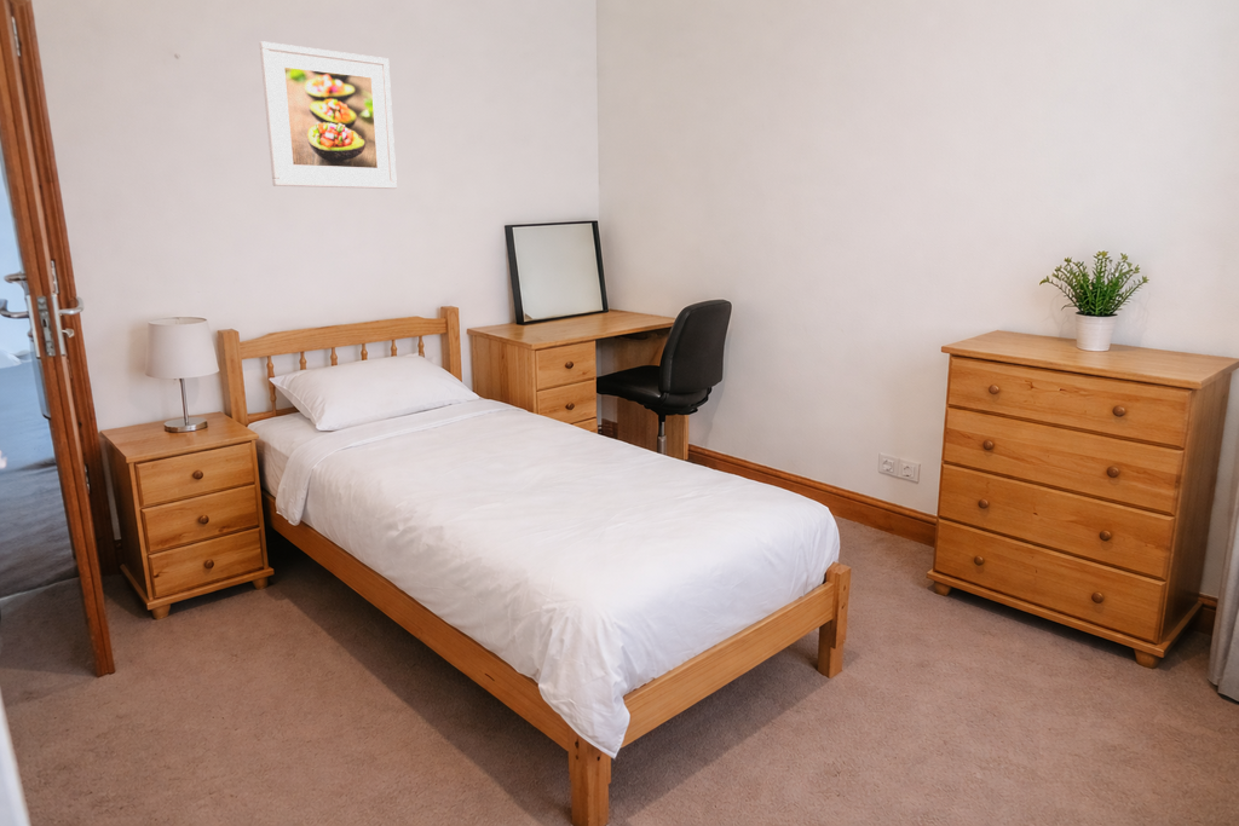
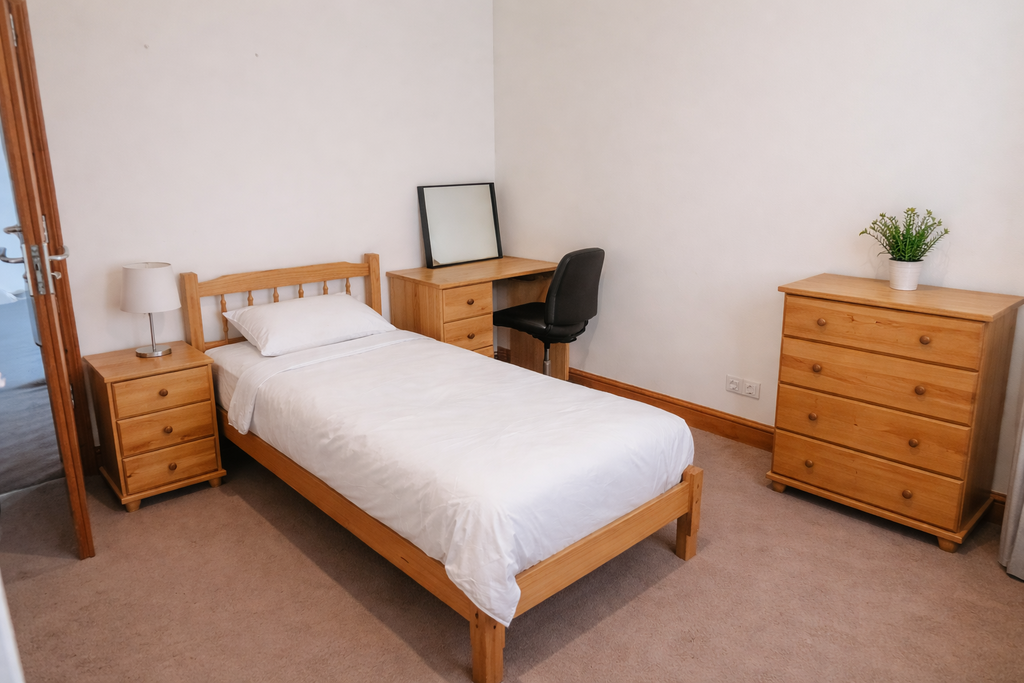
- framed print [258,40,398,190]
